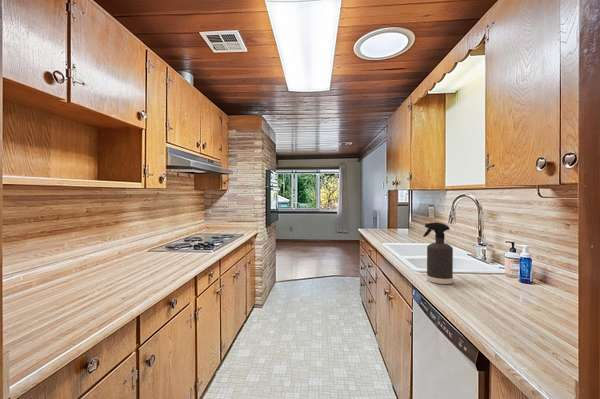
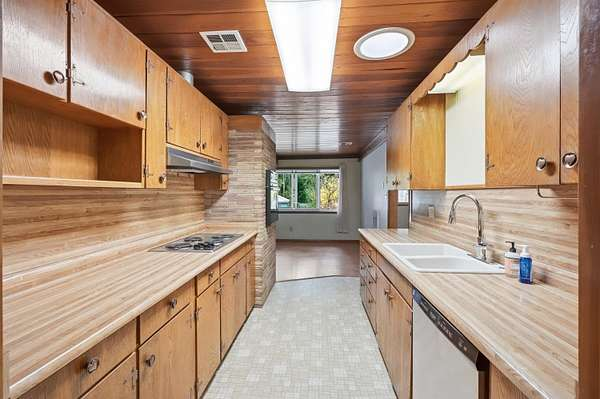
- spray bottle [422,221,454,285]
